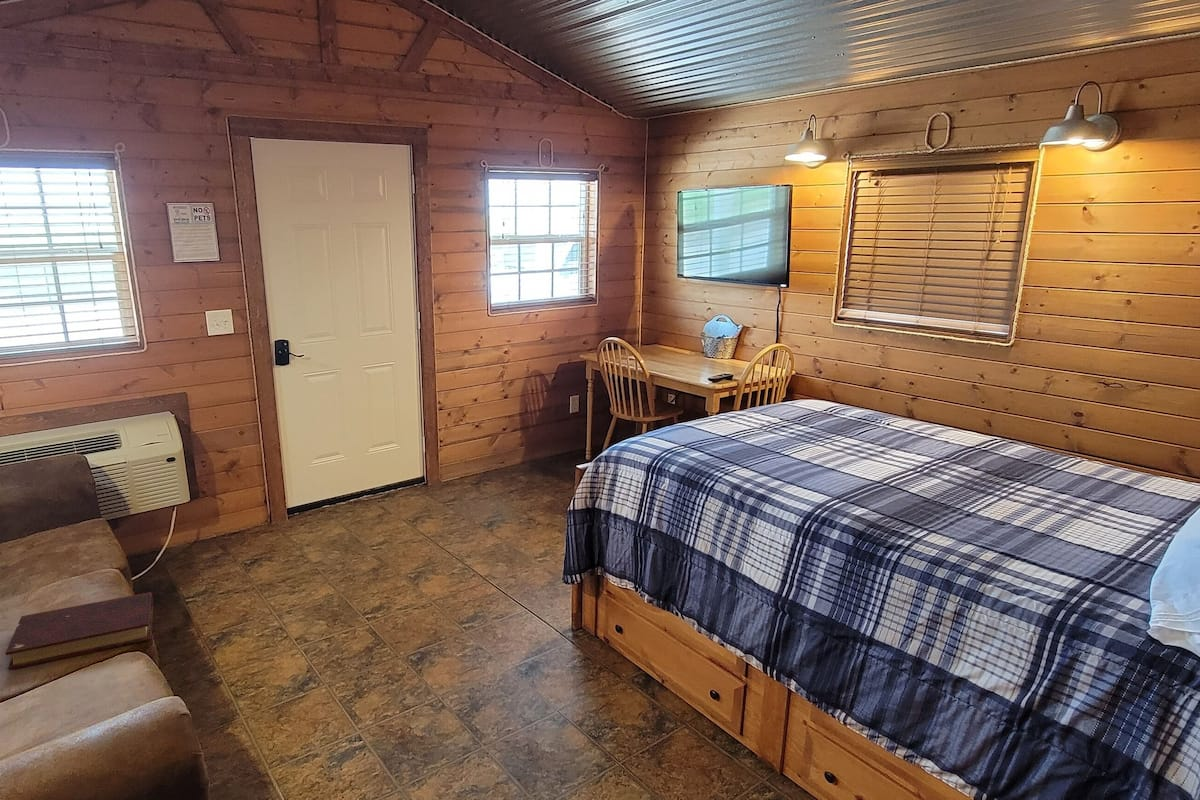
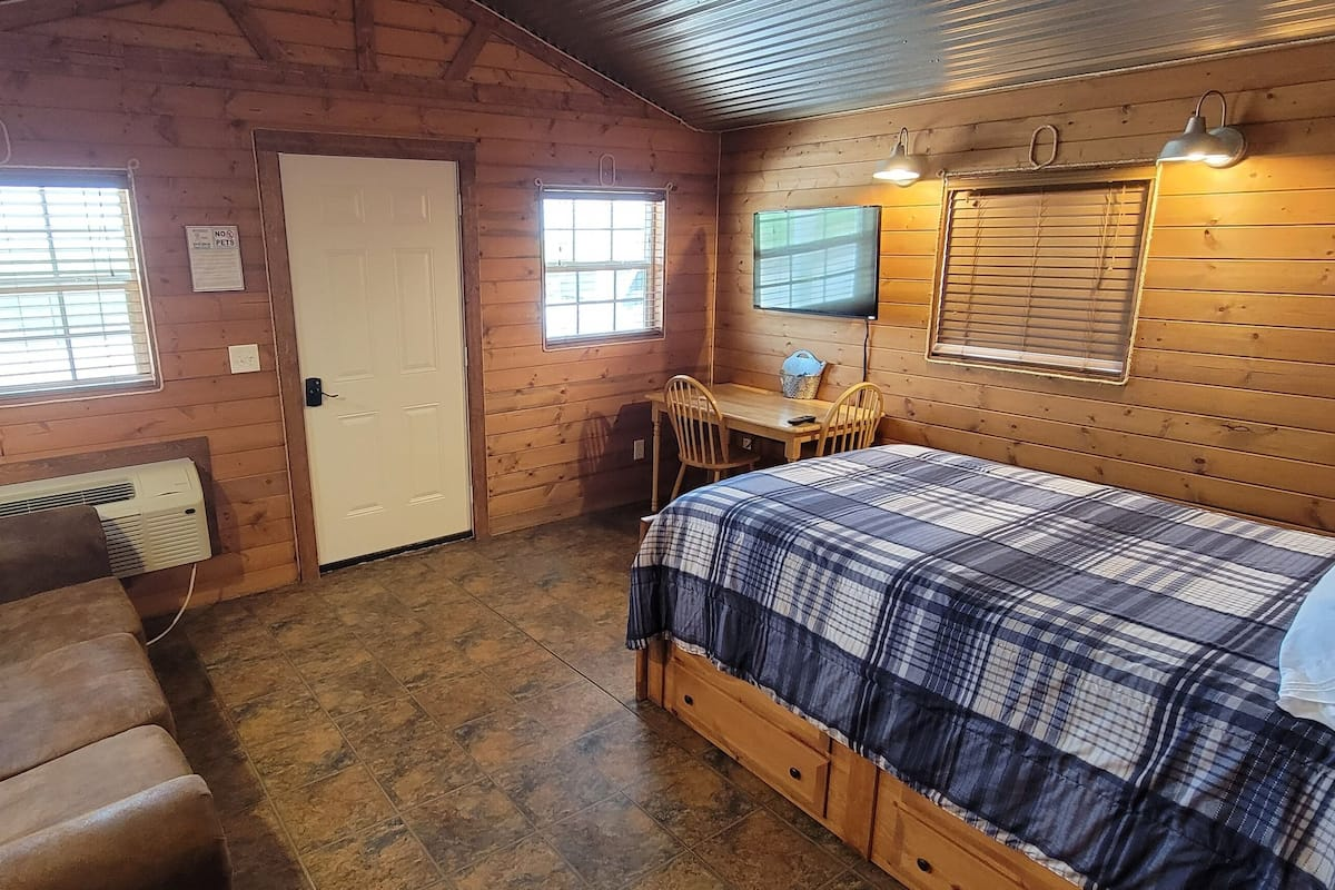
- book [5,591,154,671]
